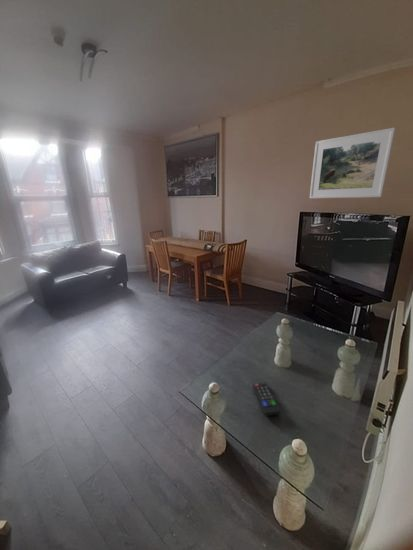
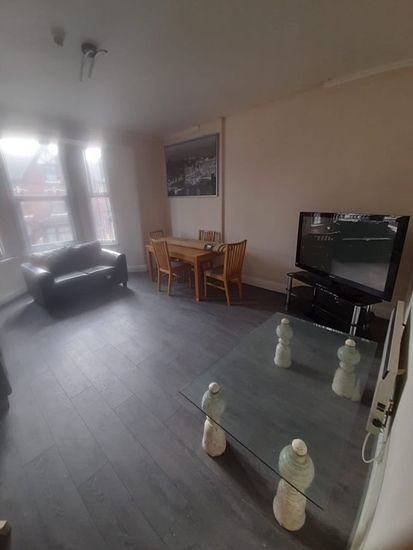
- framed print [309,127,396,199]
- remote control [252,382,281,417]
